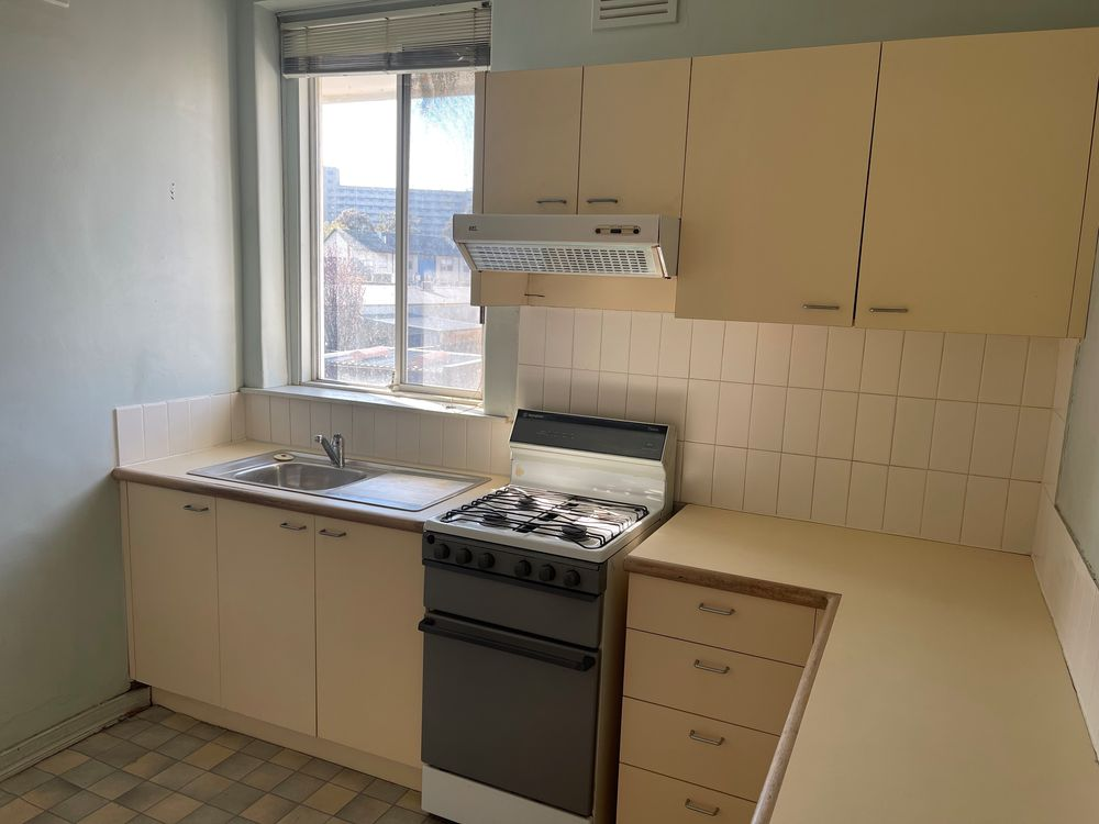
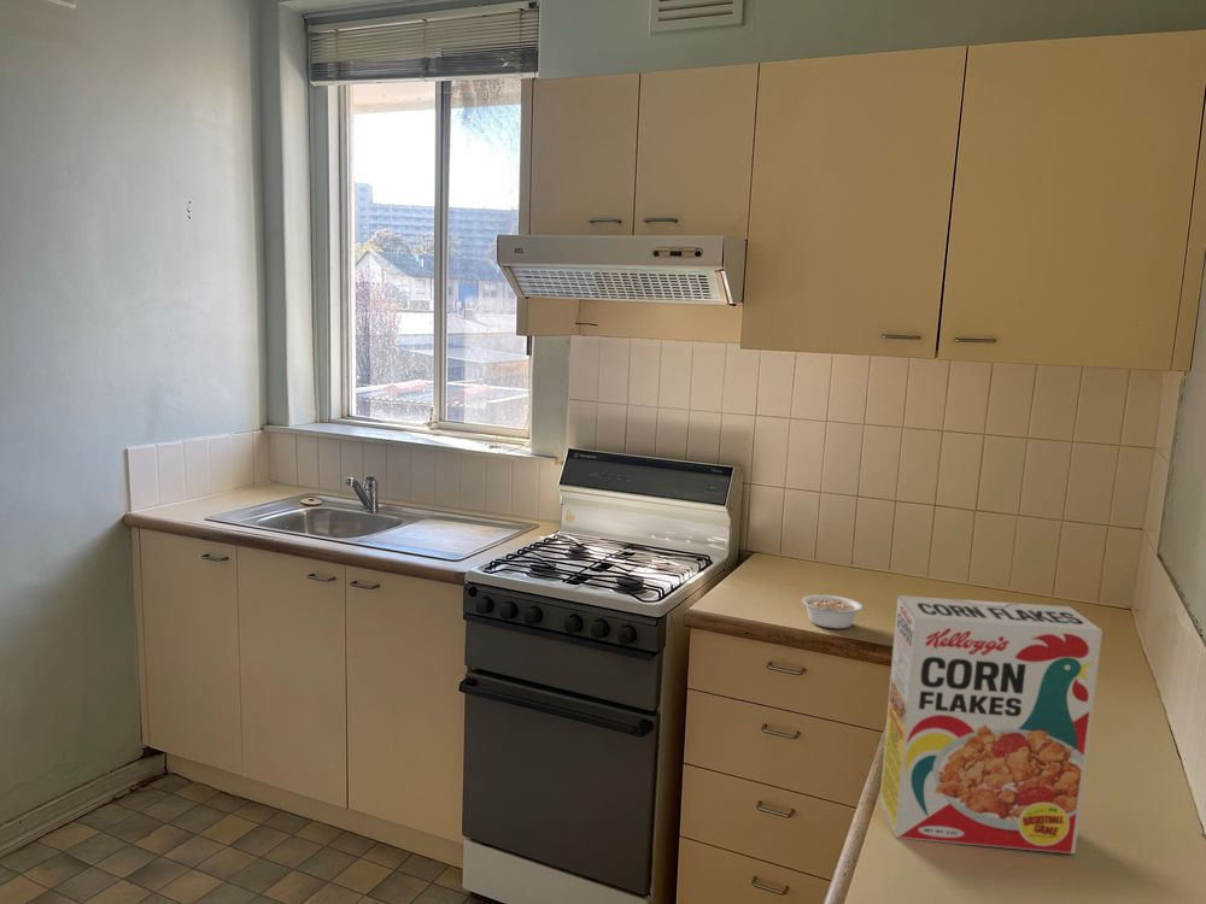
+ legume [801,594,868,629]
+ cereal box [878,594,1103,855]
